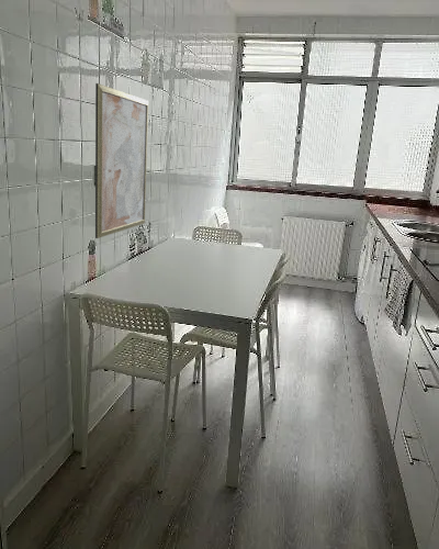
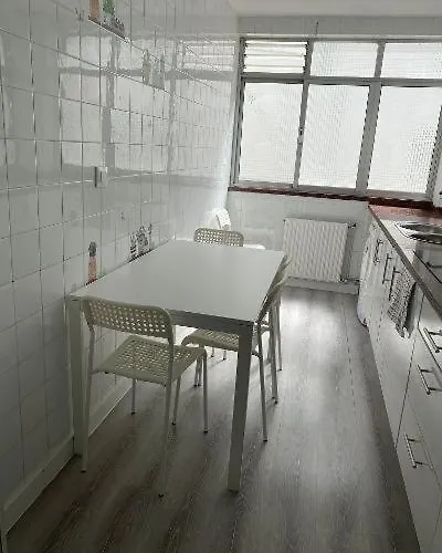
- wall art [94,82,149,239]
